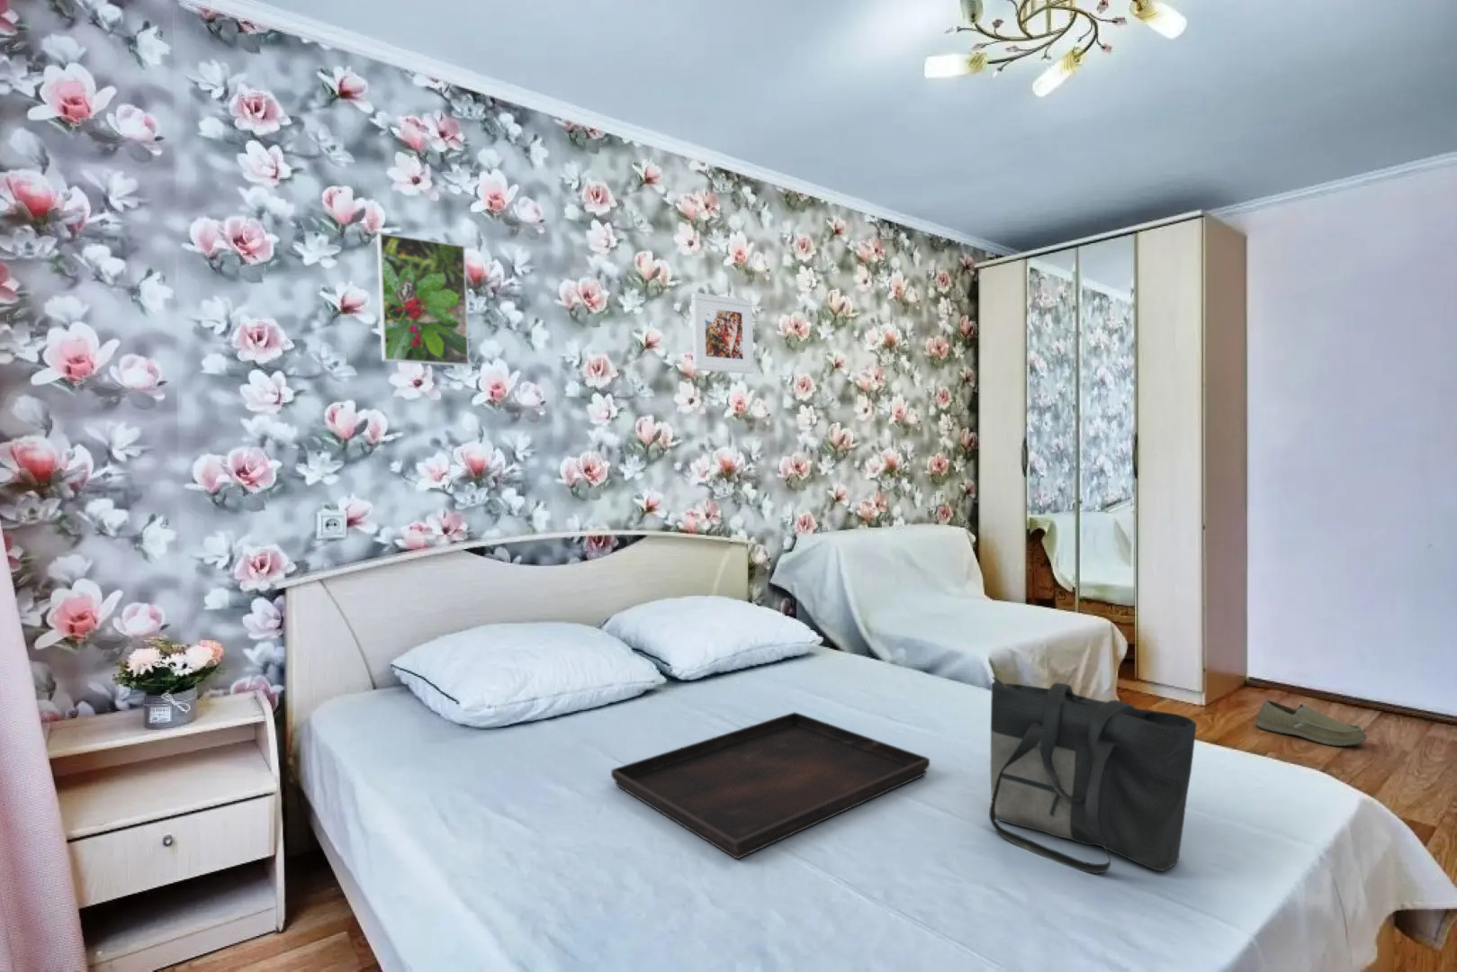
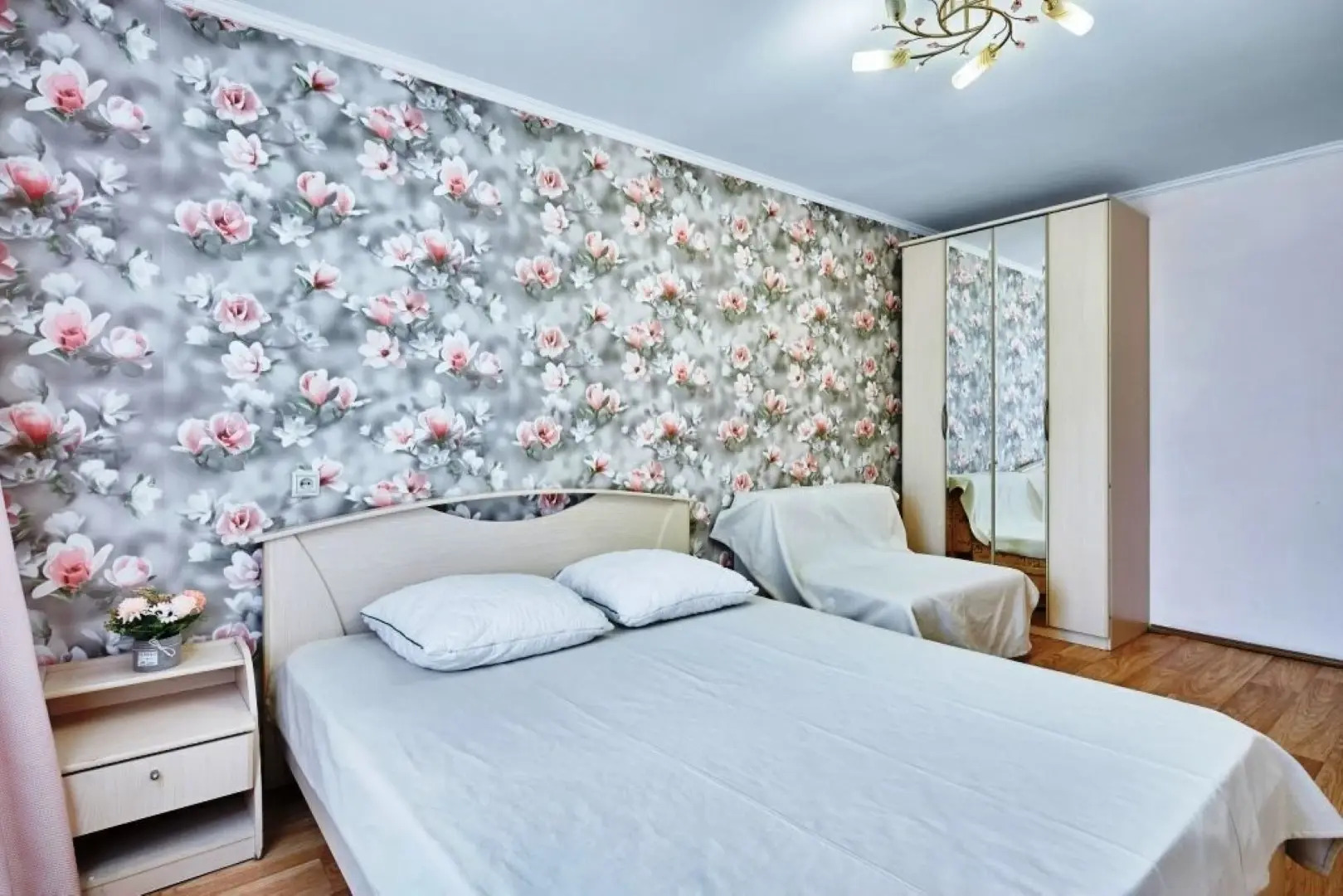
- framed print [690,292,755,374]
- serving tray [610,711,931,859]
- tote bag [988,676,1198,874]
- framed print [376,231,470,367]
- shoe [1254,700,1368,747]
